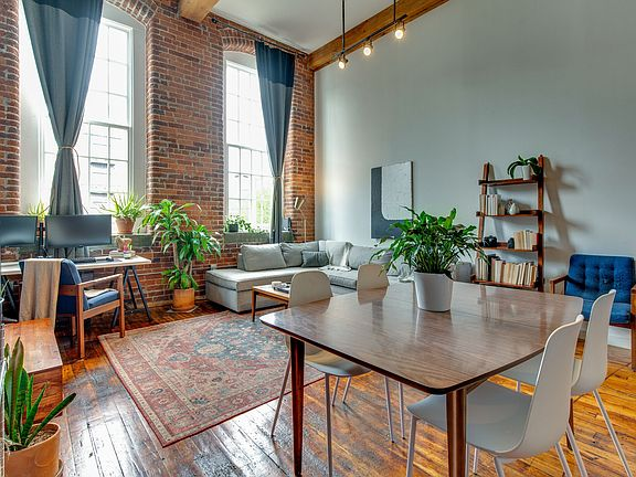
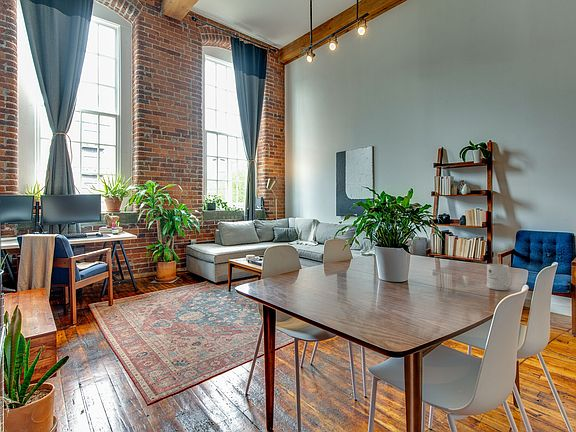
+ mug [486,263,513,291]
